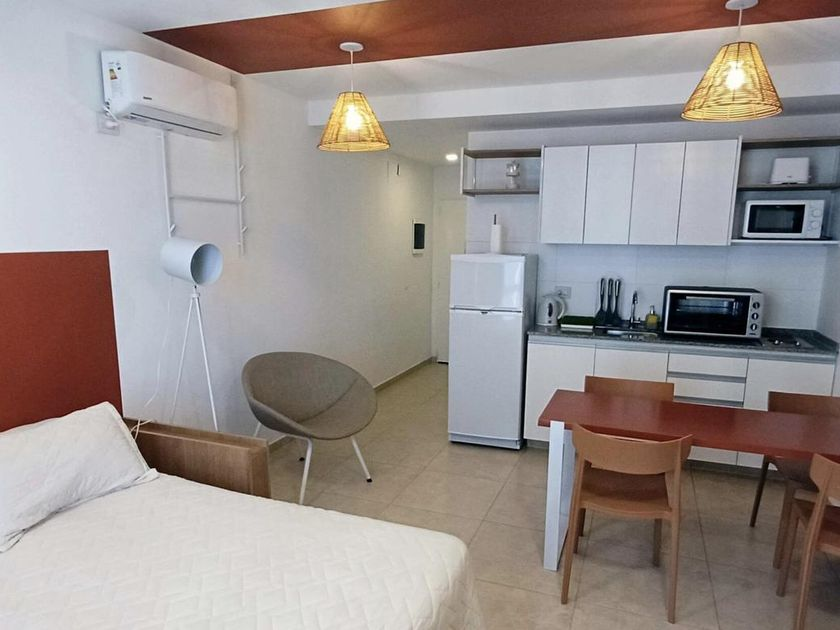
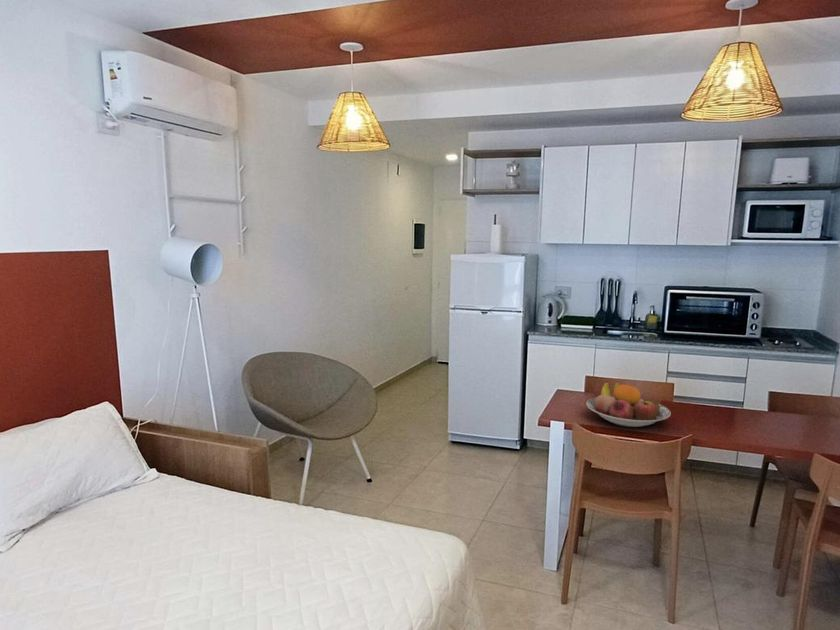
+ fruit bowl [585,381,672,428]
